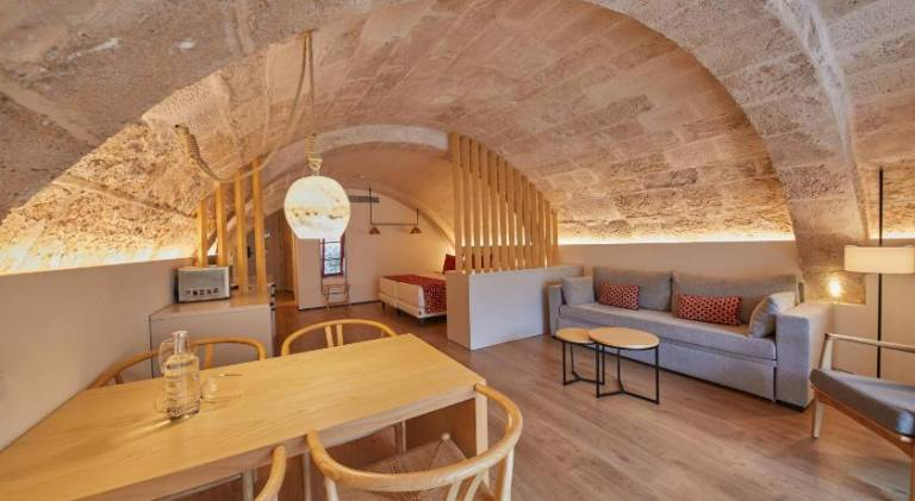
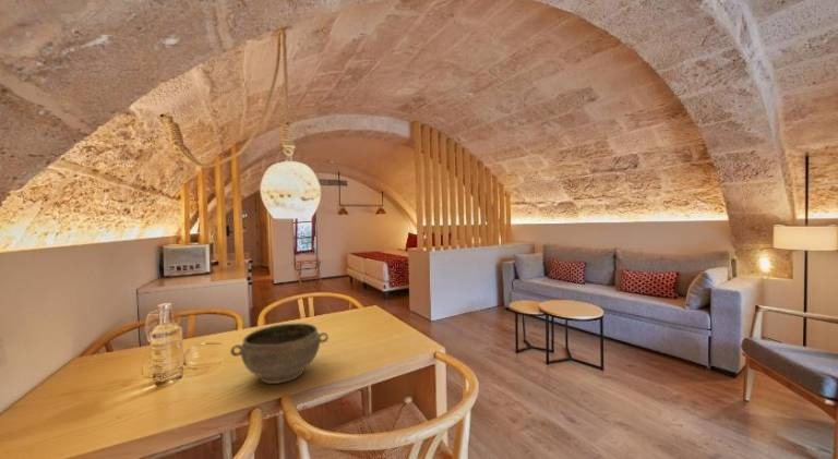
+ bowl [229,322,330,385]
